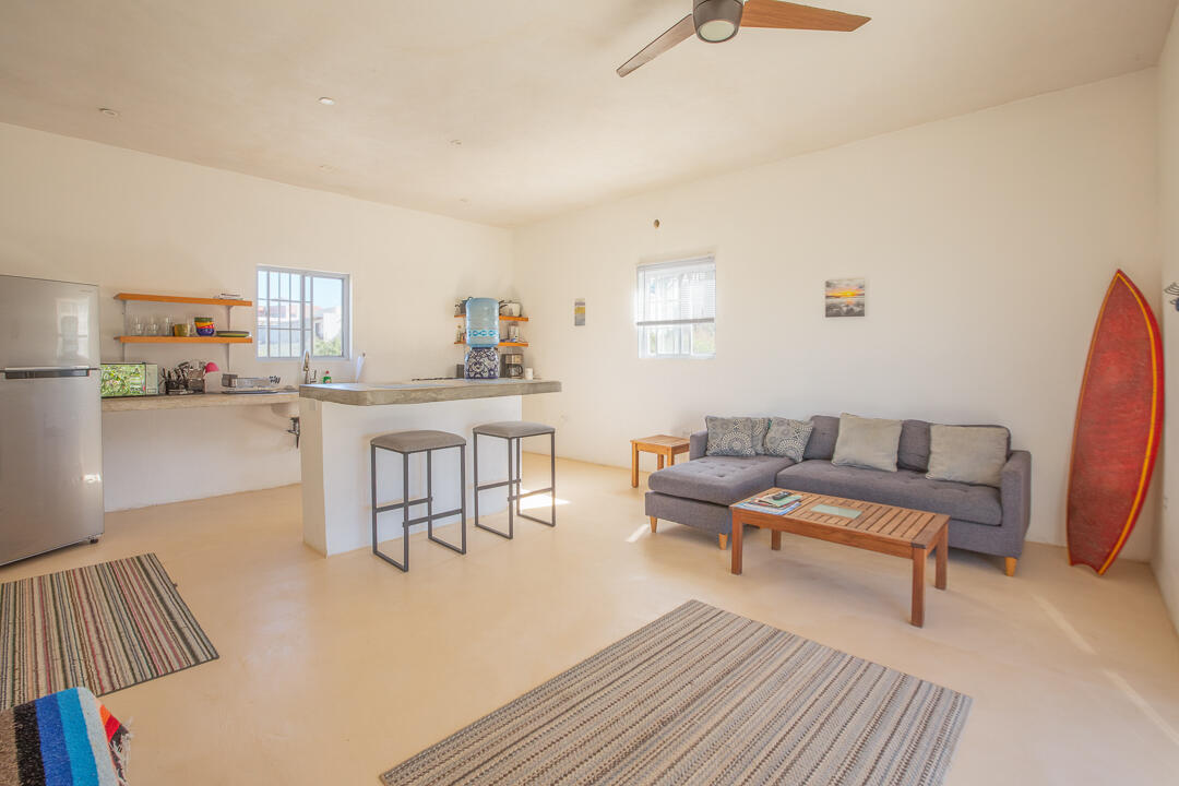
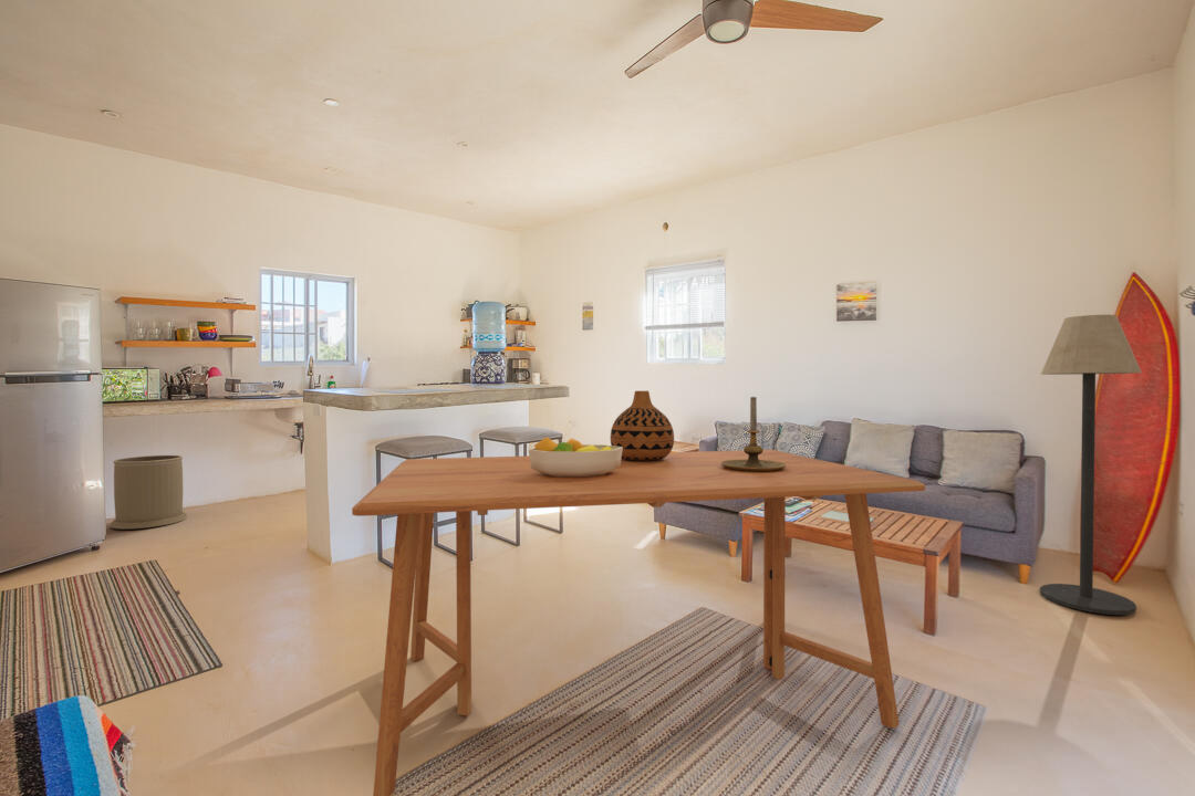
+ candle holder [720,396,787,471]
+ trash can [110,454,188,531]
+ vase [610,390,675,461]
+ dining table [351,449,926,796]
+ floor lamp [1039,314,1143,616]
+ fruit bowl [528,436,623,478]
